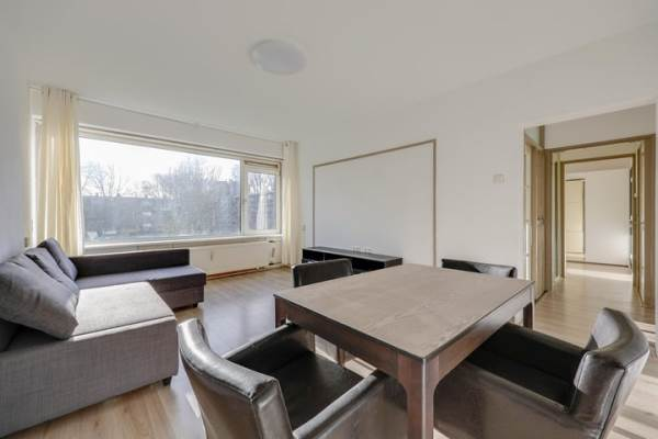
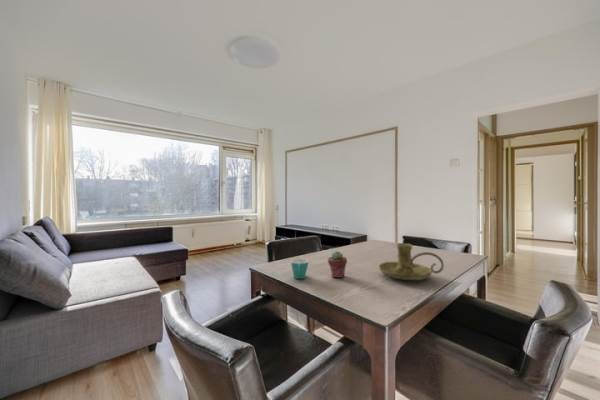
+ mug [290,258,310,280]
+ candle holder [378,242,445,281]
+ potted succulent [327,250,348,279]
